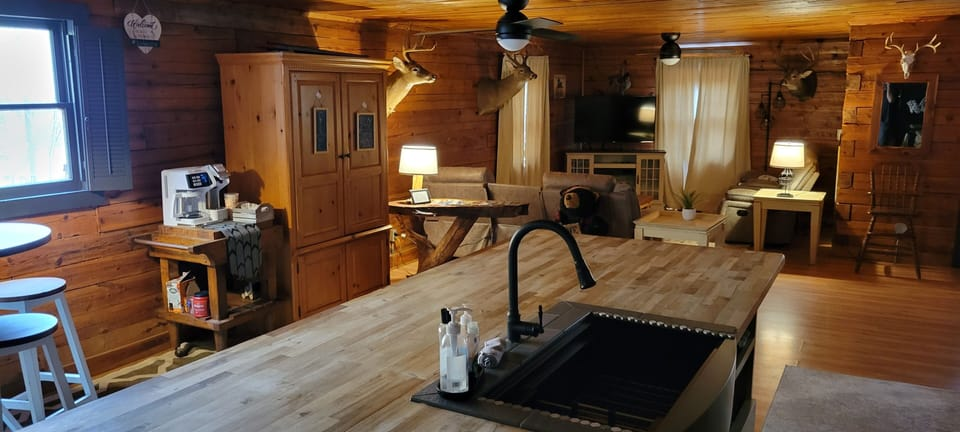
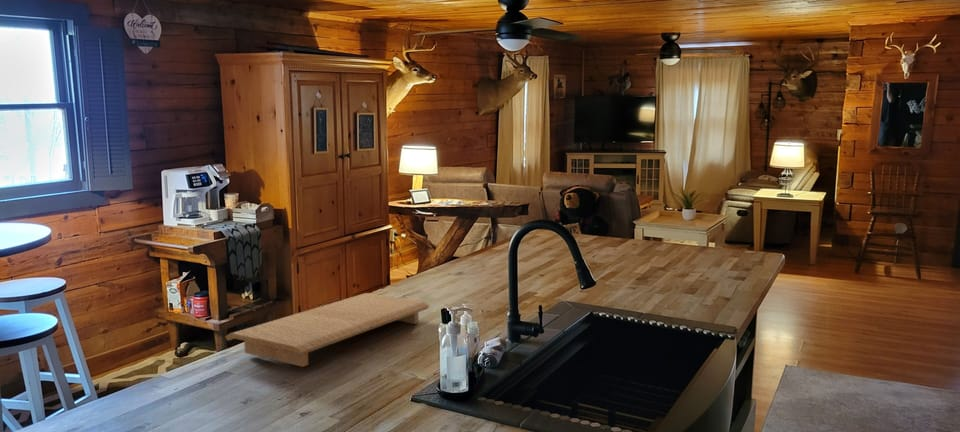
+ cutting board [224,292,430,368]
